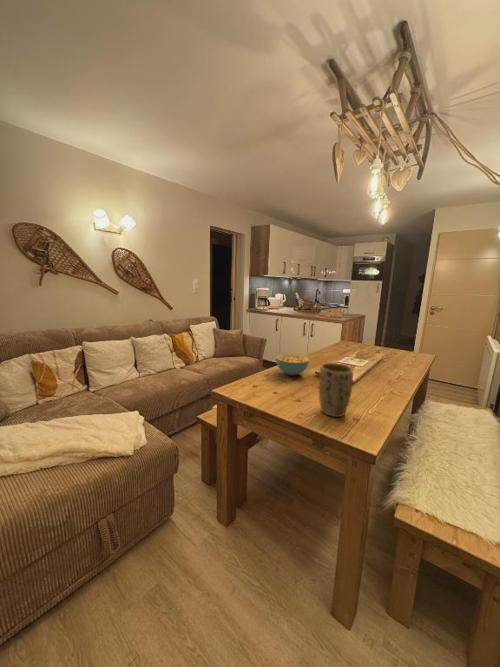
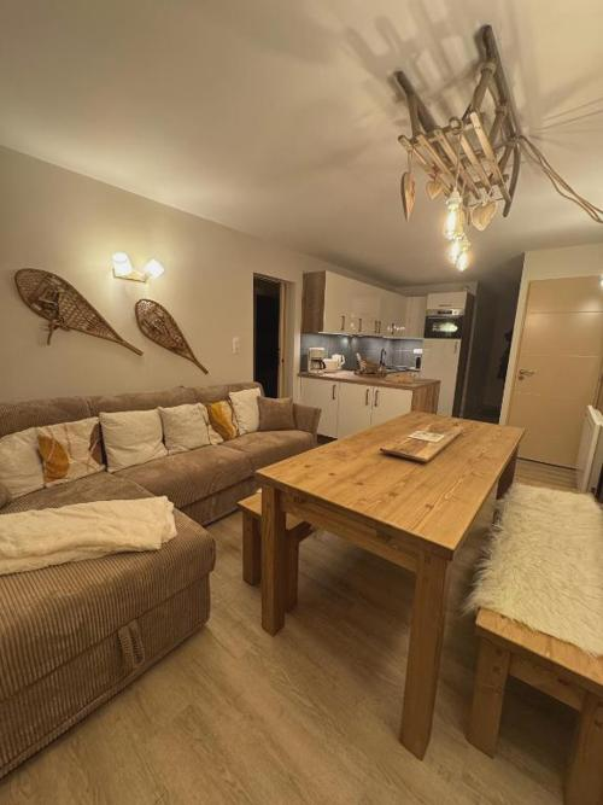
- cereal bowl [275,353,310,376]
- plant pot [318,362,354,418]
